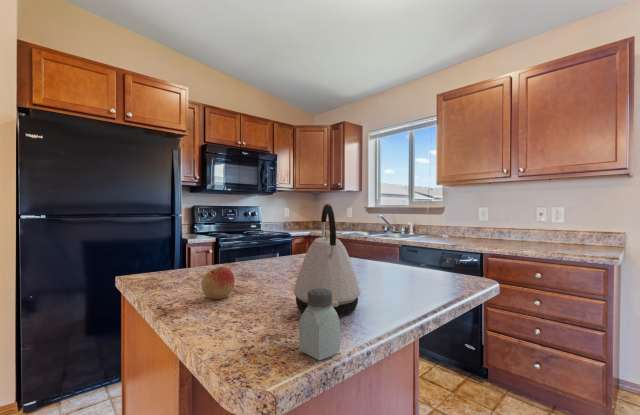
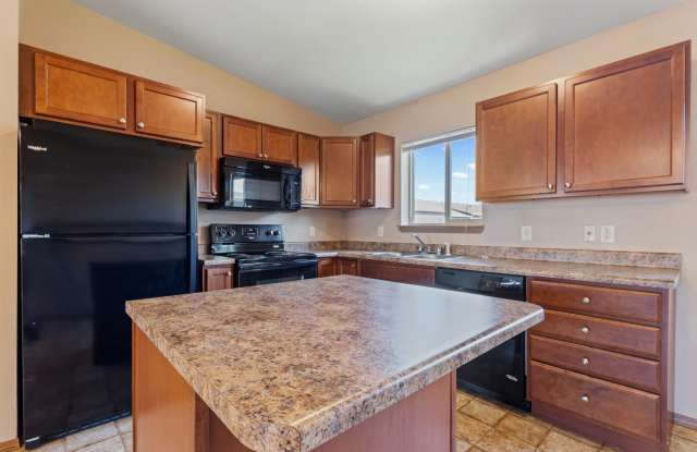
- apple [200,266,236,300]
- kettle [293,203,361,317]
- saltshaker [298,288,341,361]
